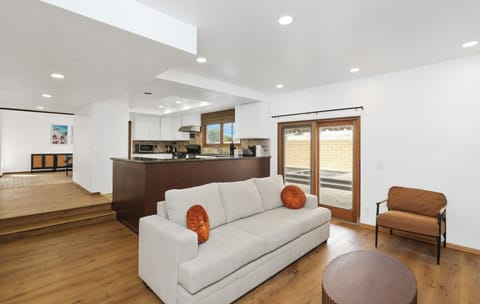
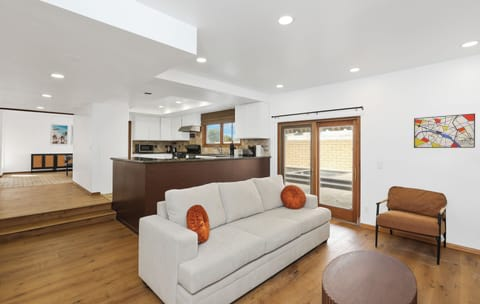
+ wall art [413,113,476,149]
